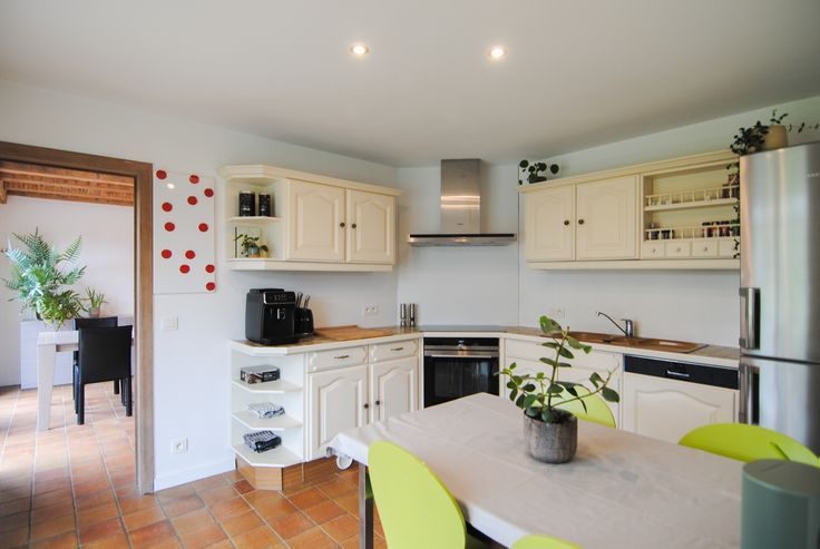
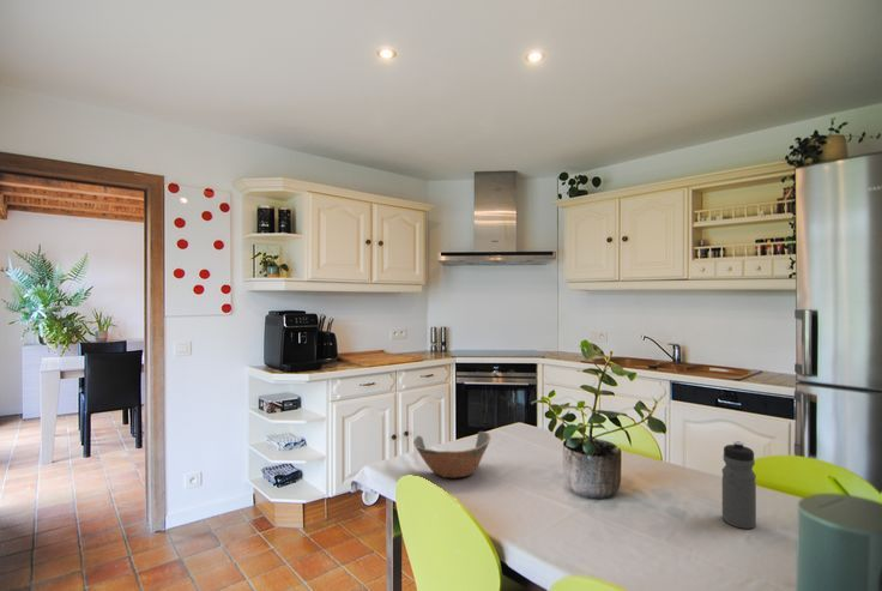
+ water bottle [721,440,757,530]
+ bowl [412,430,493,480]
